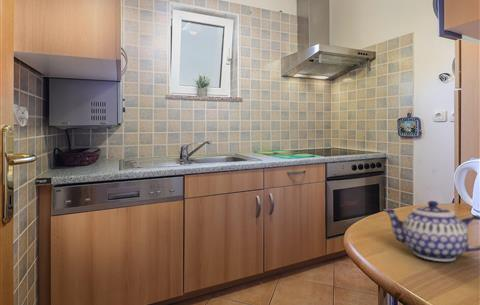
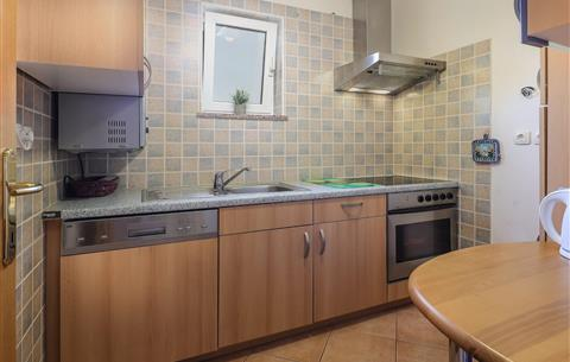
- teapot [382,200,480,262]
